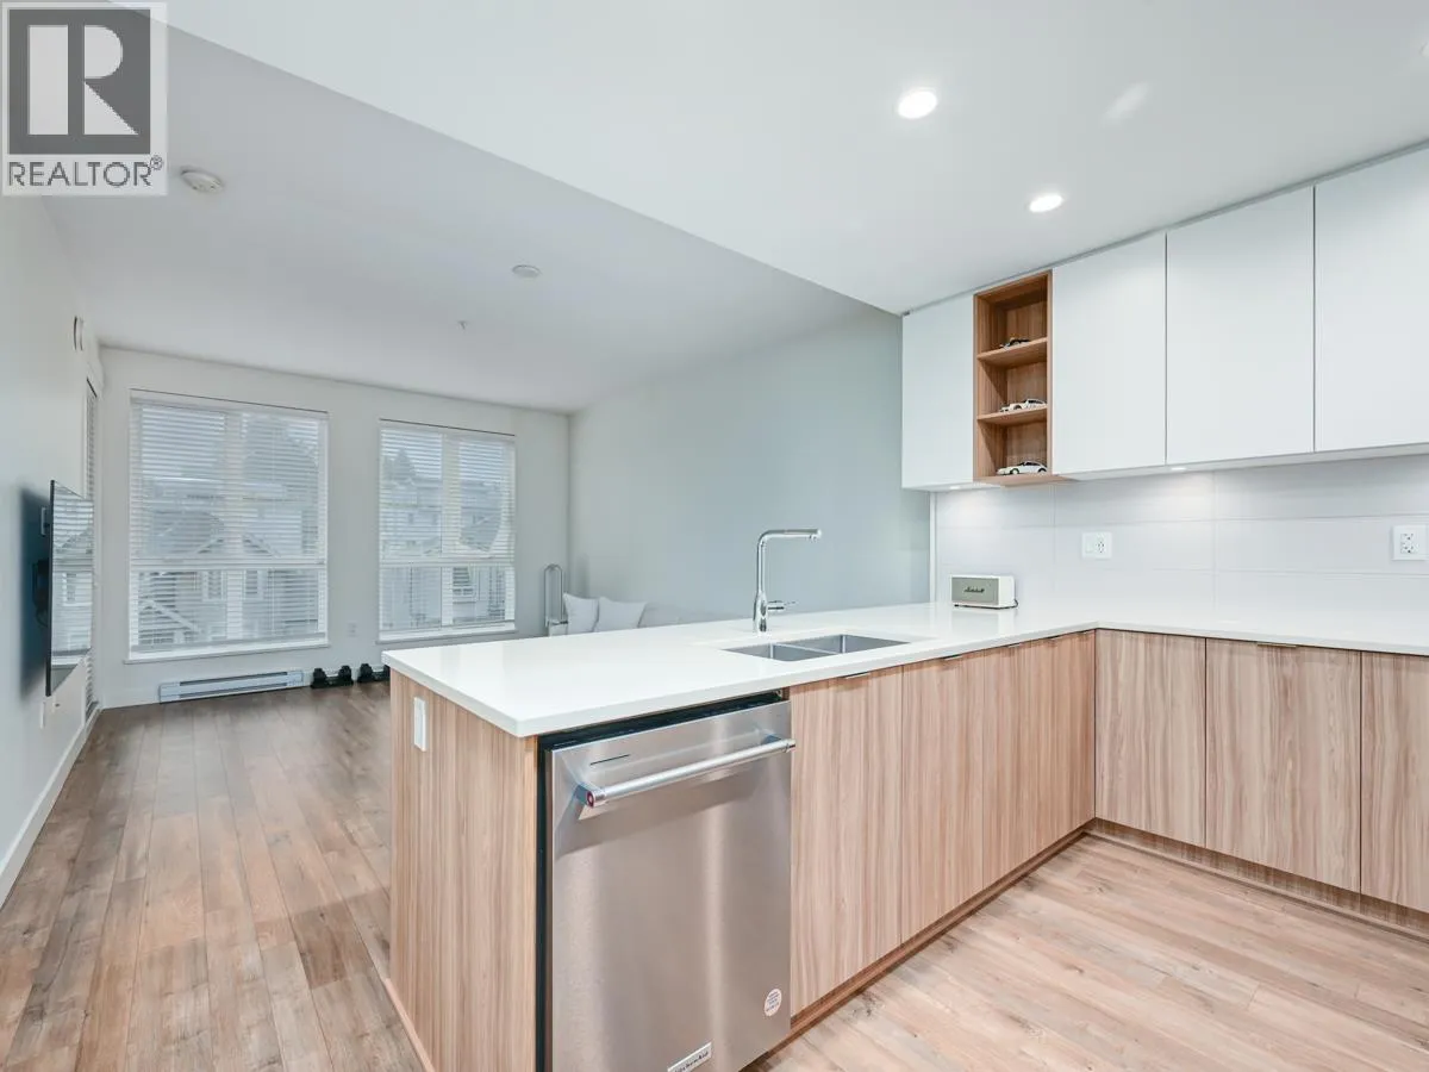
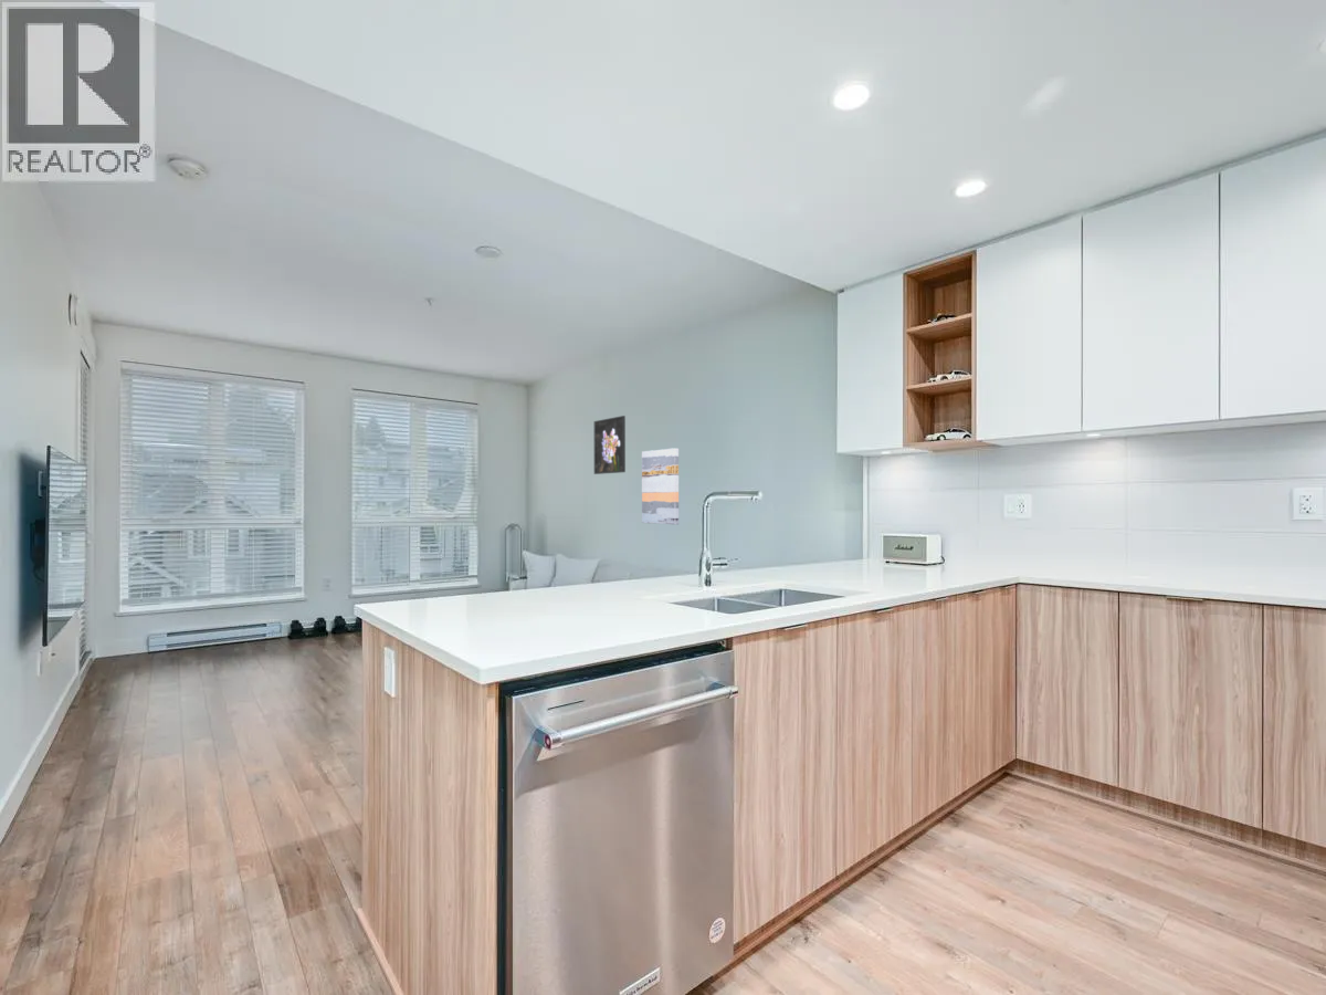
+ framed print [593,415,627,475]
+ wall art [641,447,680,525]
